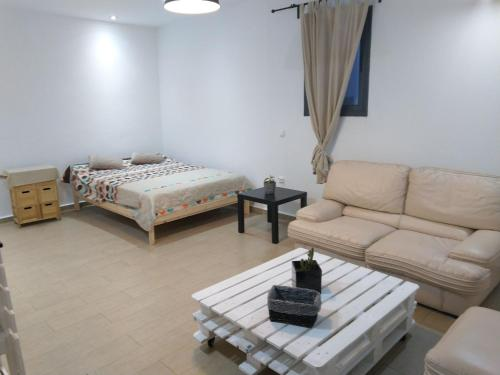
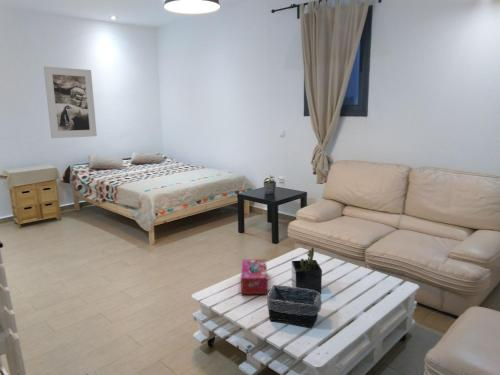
+ tissue box [240,258,269,295]
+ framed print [43,66,98,139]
